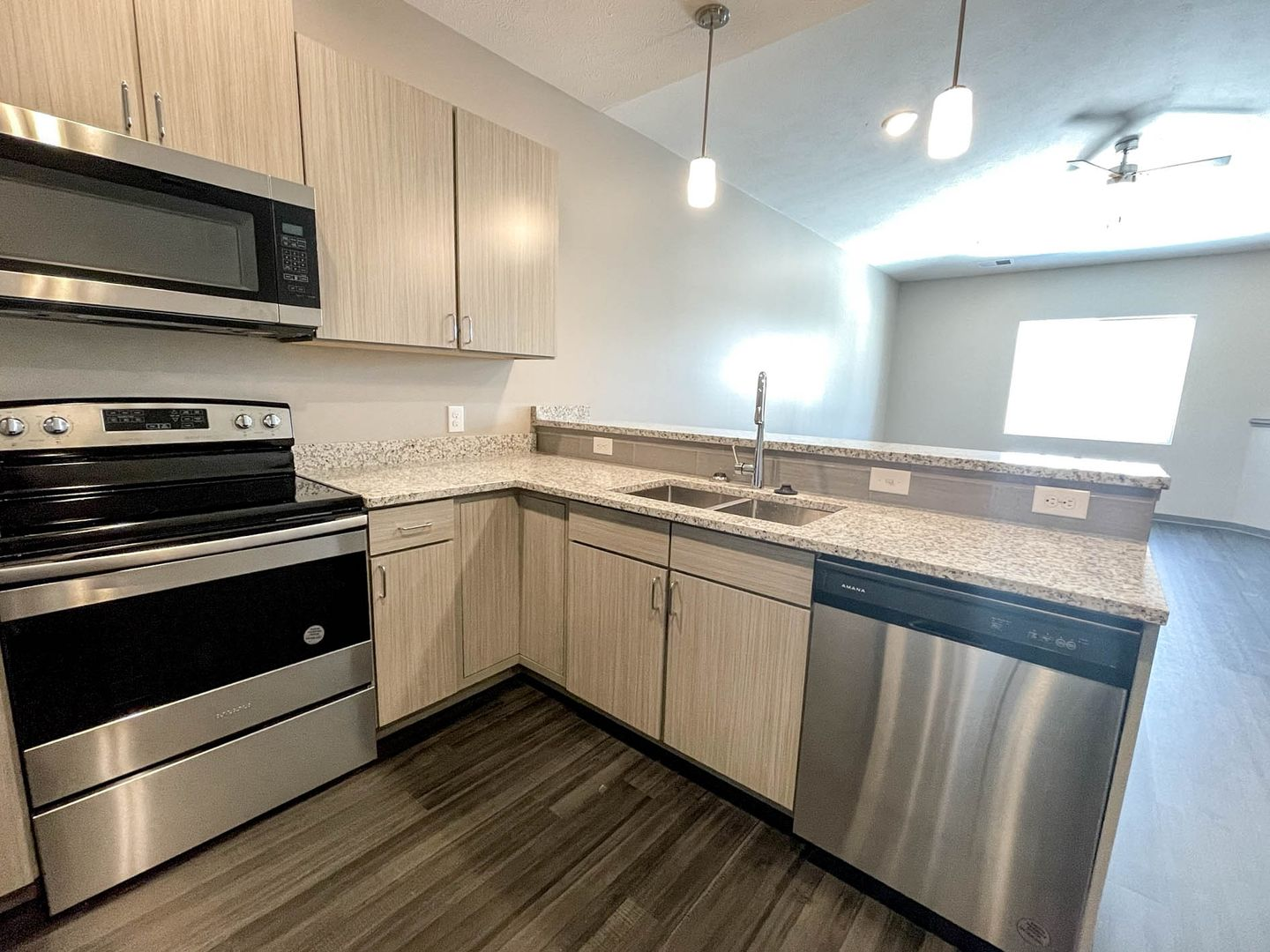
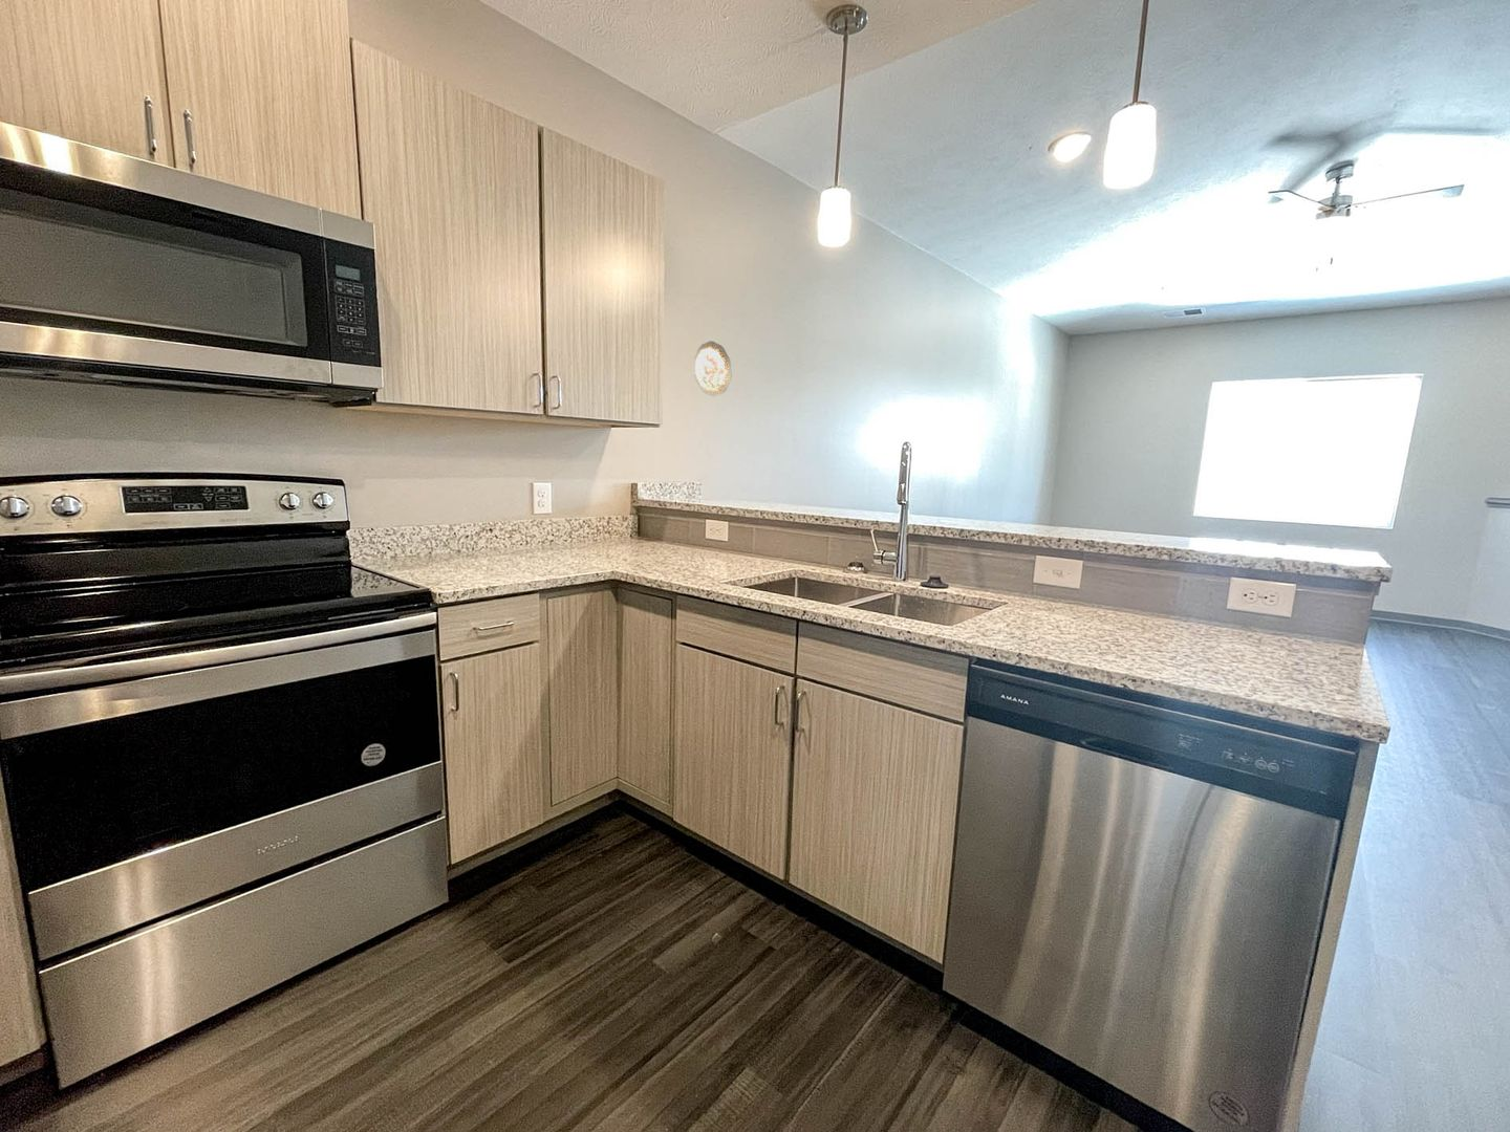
+ decorative plate [693,340,732,397]
